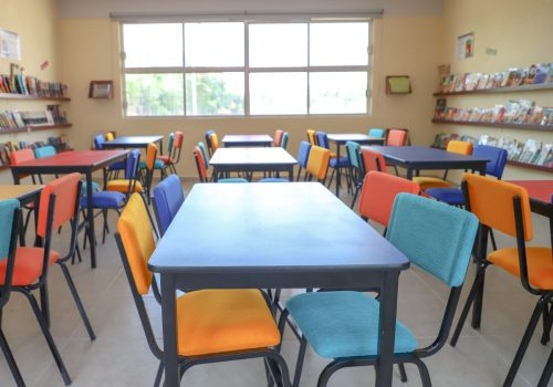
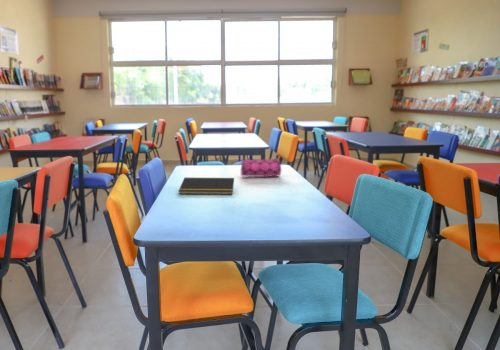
+ pencil case [240,157,282,178]
+ notepad [178,177,235,195]
